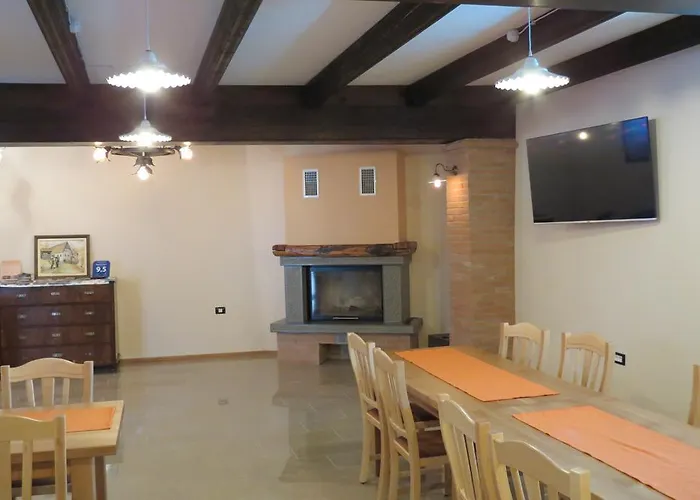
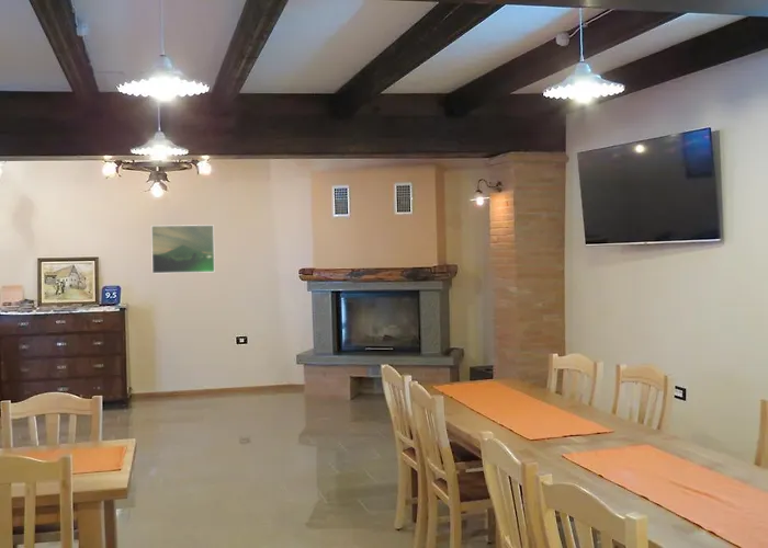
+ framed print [150,224,216,274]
